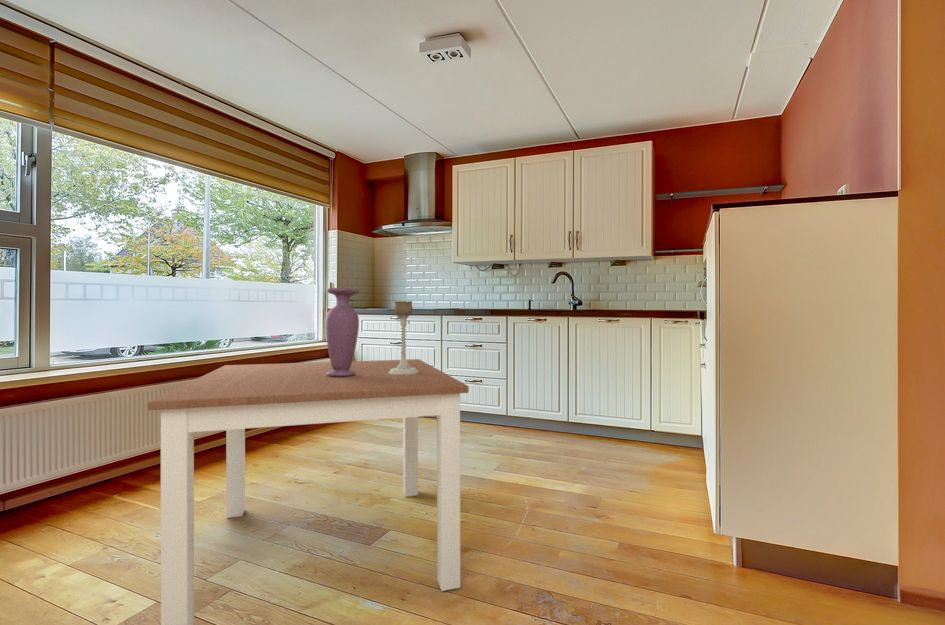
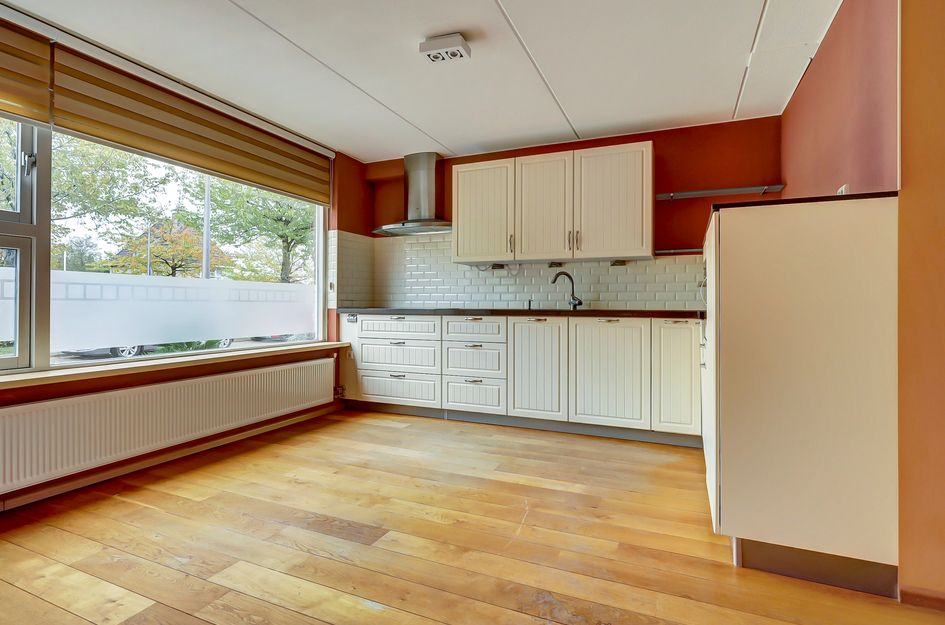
- candle holder [389,300,418,375]
- dining table [147,358,470,625]
- vase [325,287,361,376]
